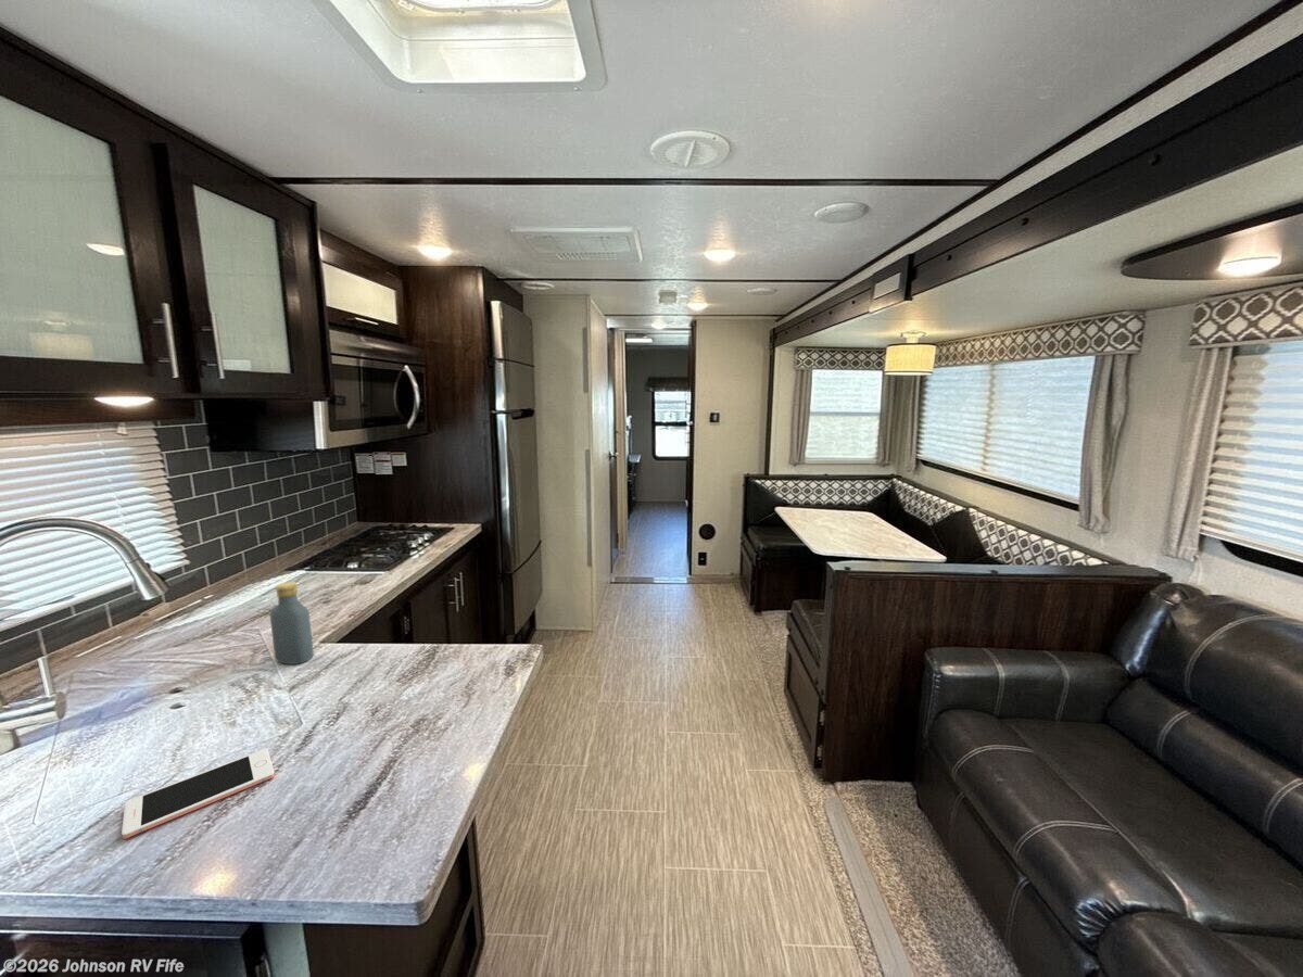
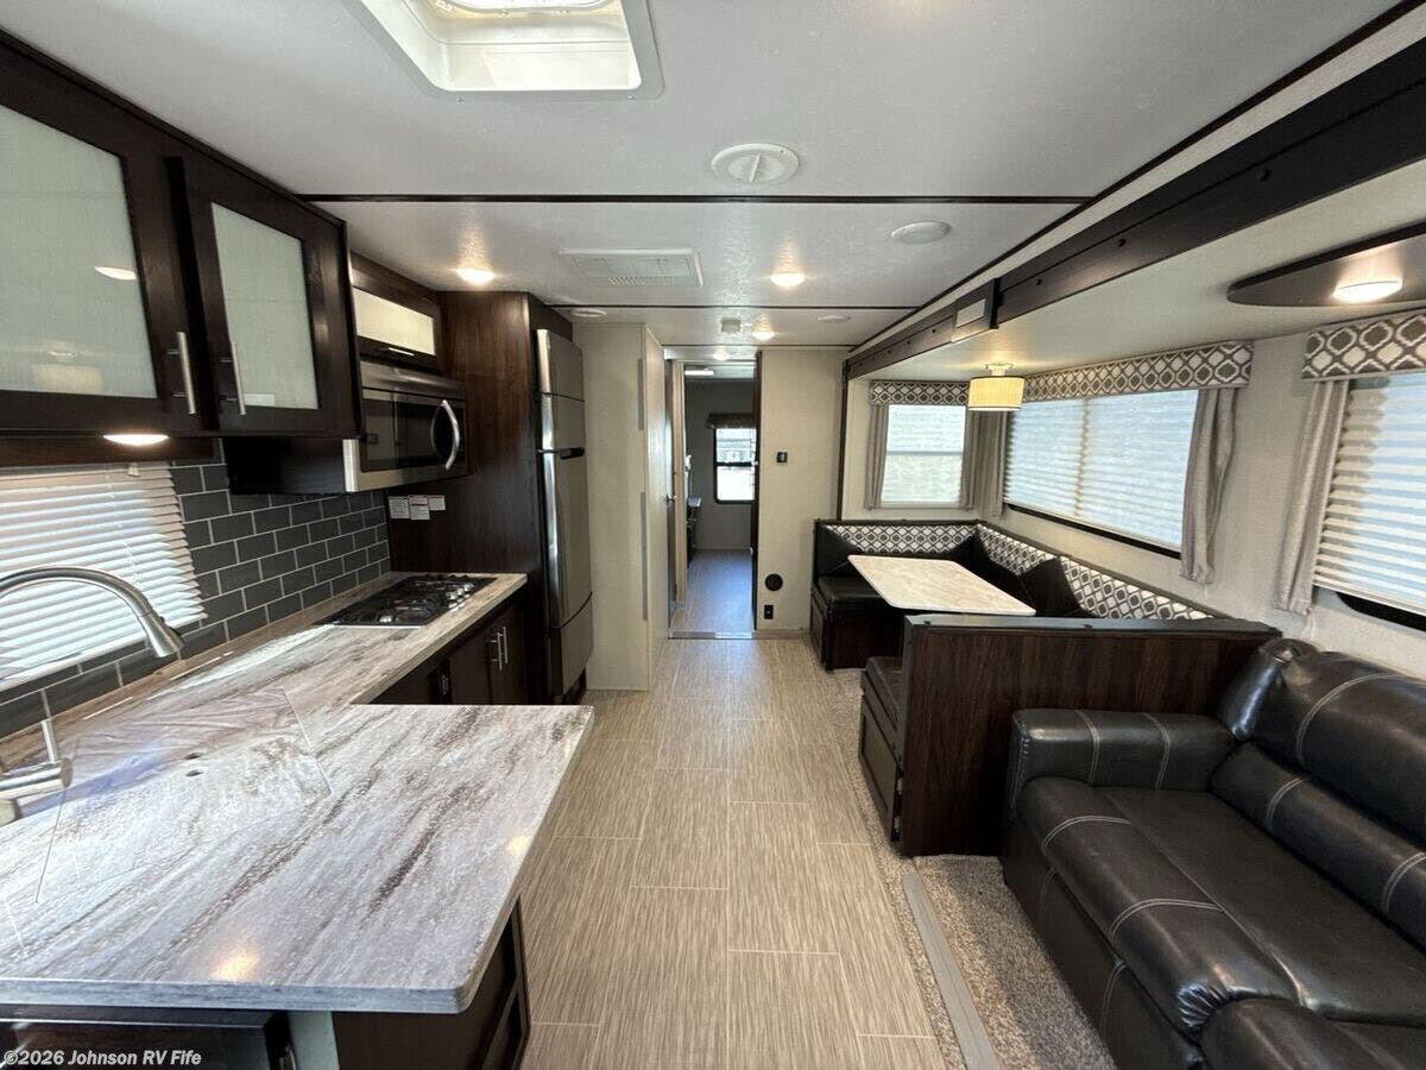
- vodka [269,581,315,665]
- cell phone [121,748,276,840]
